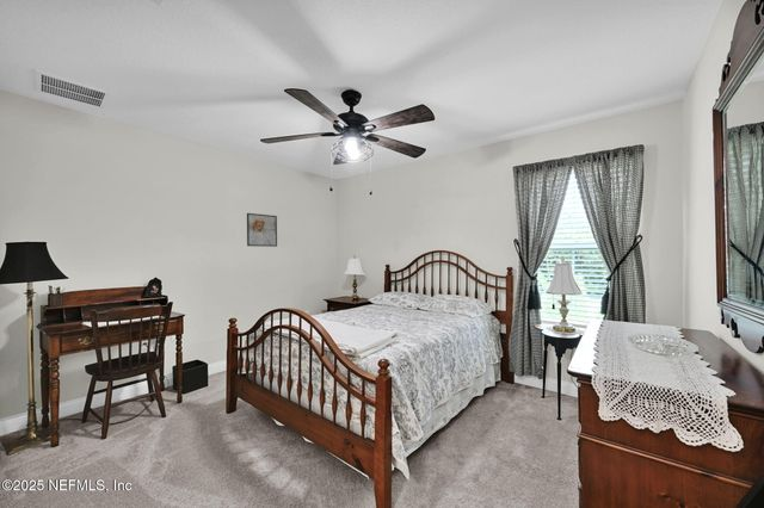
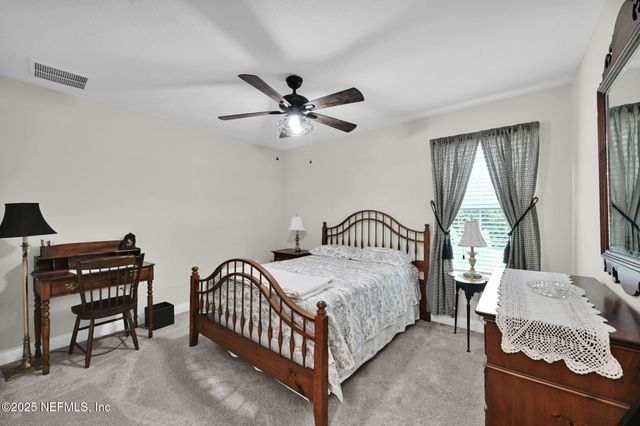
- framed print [246,212,278,248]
